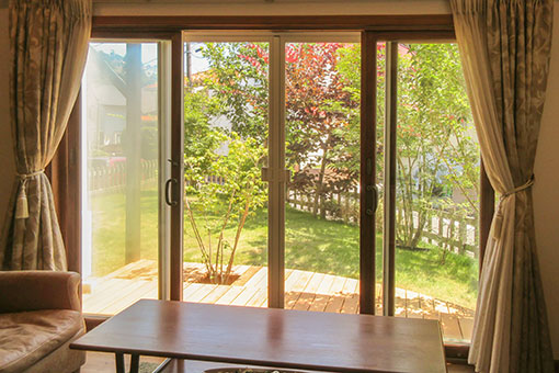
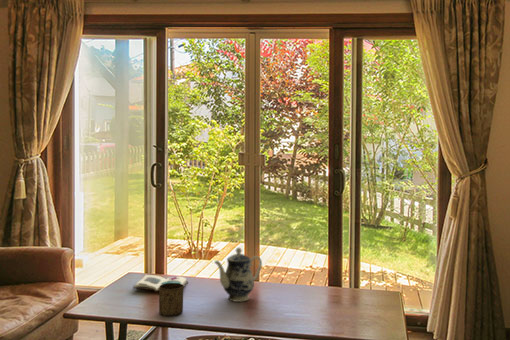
+ book [132,274,189,293]
+ teapot [213,247,263,303]
+ cup [158,283,185,317]
